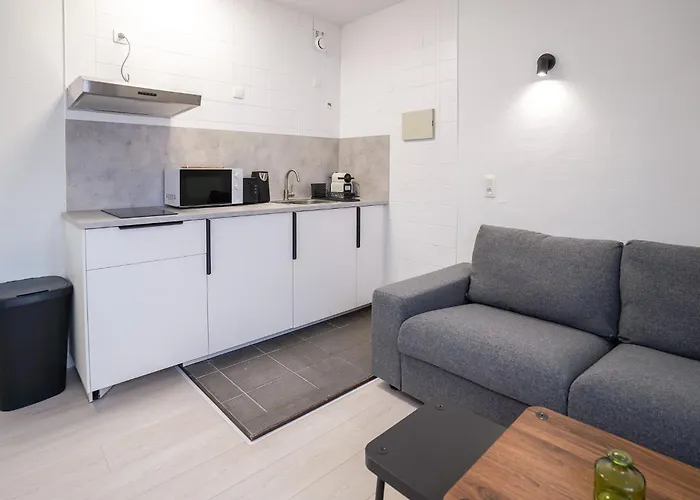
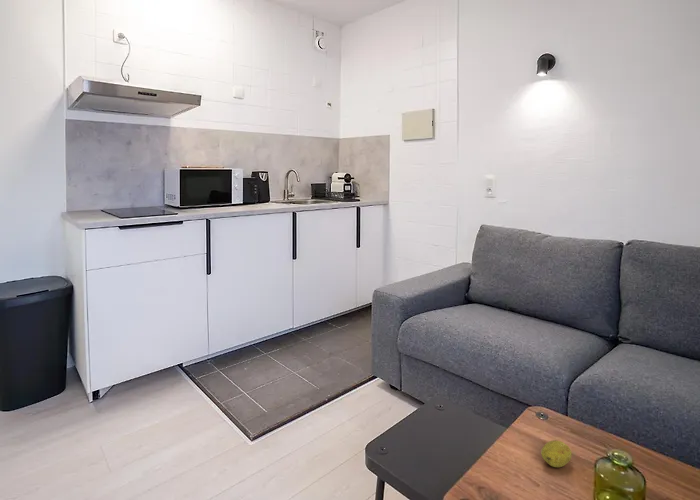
+ fruit [540,439,572,468]
